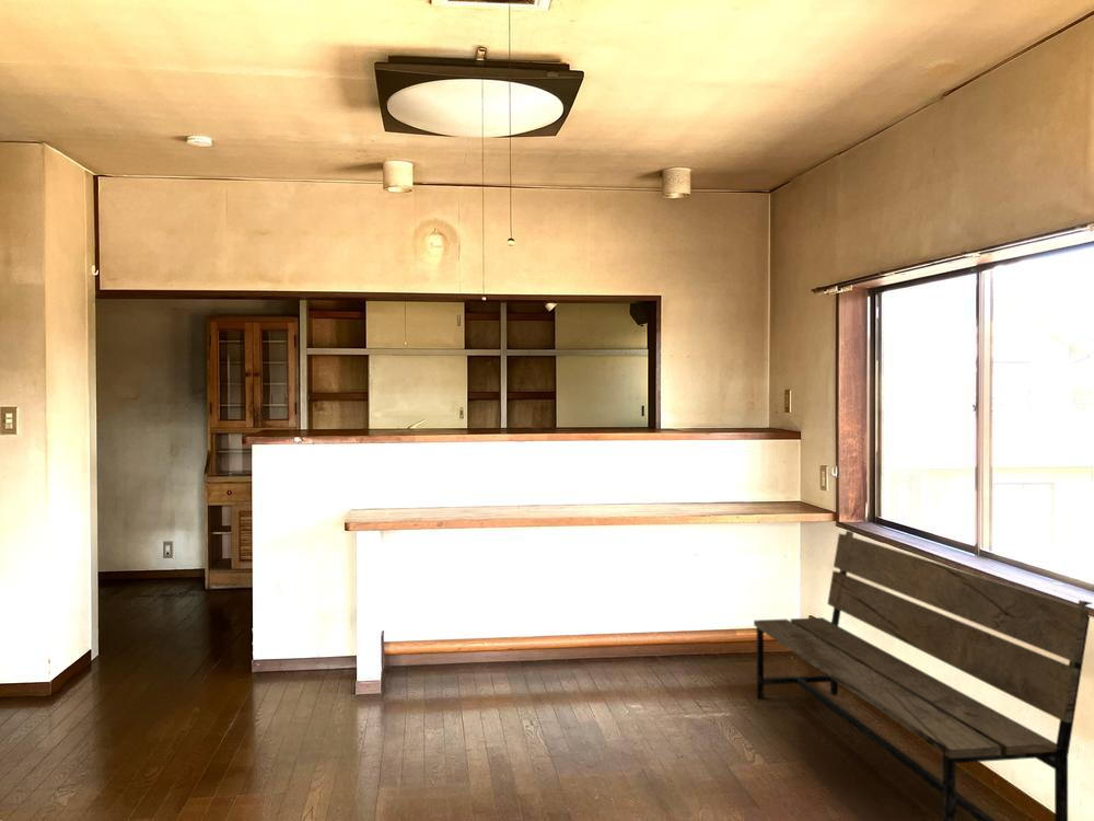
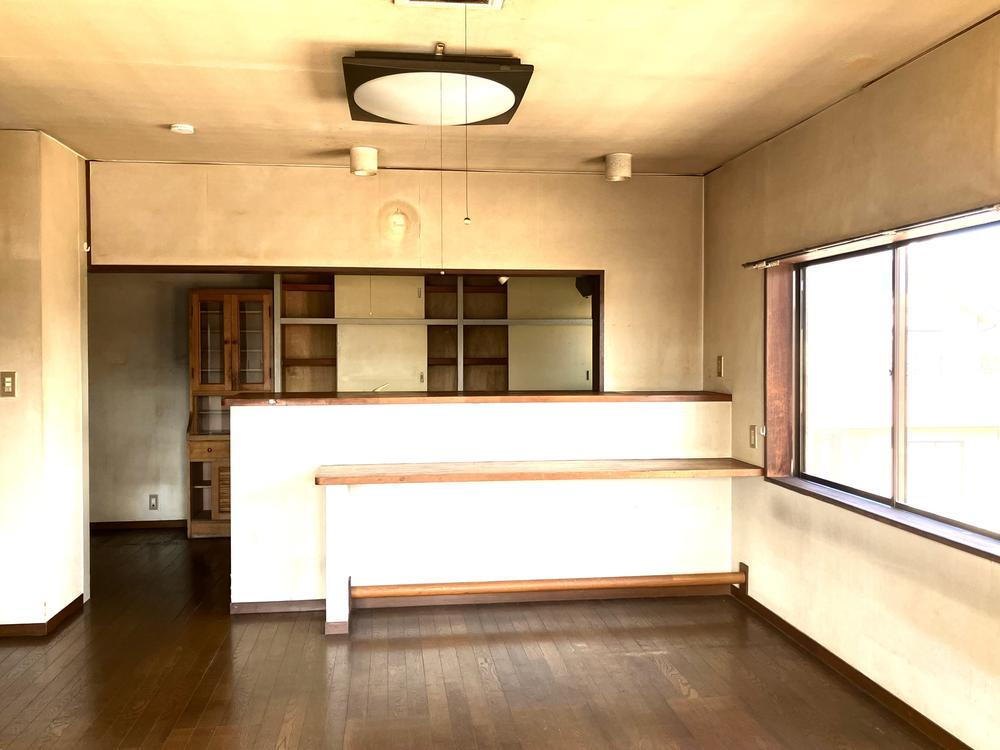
- bench [753,530,1093,821]
